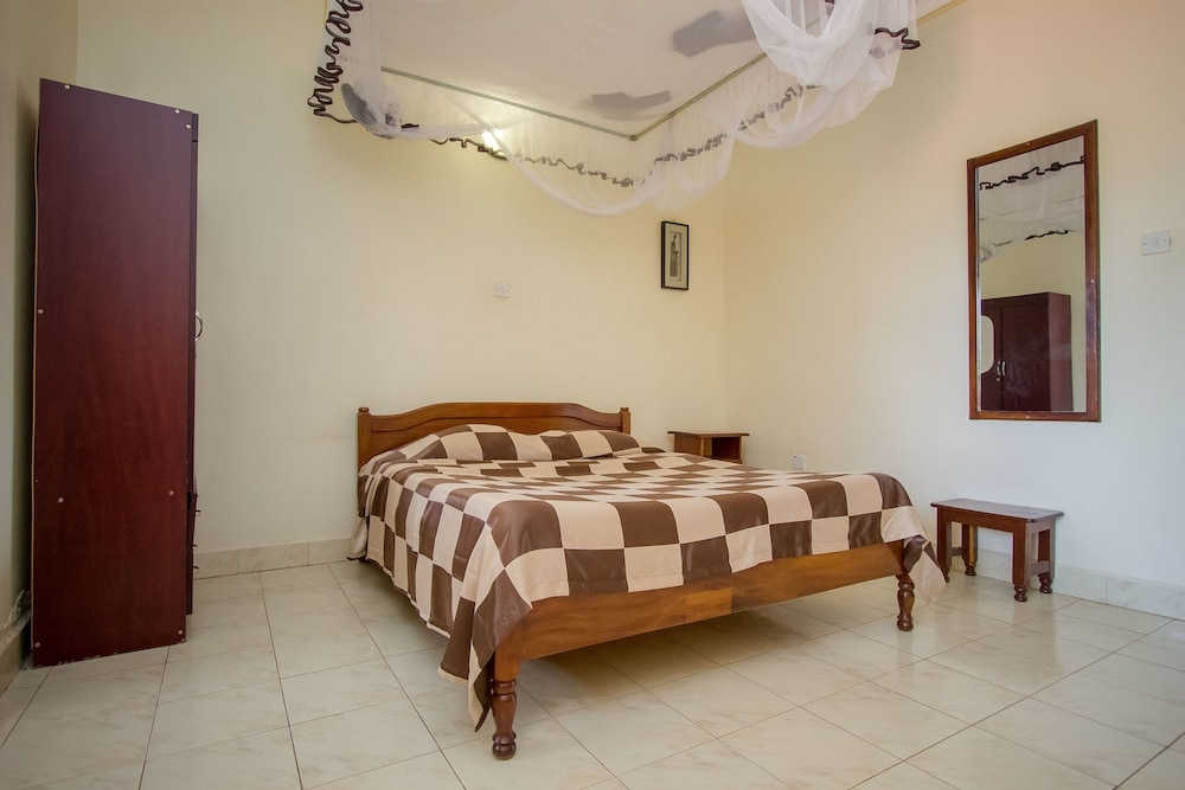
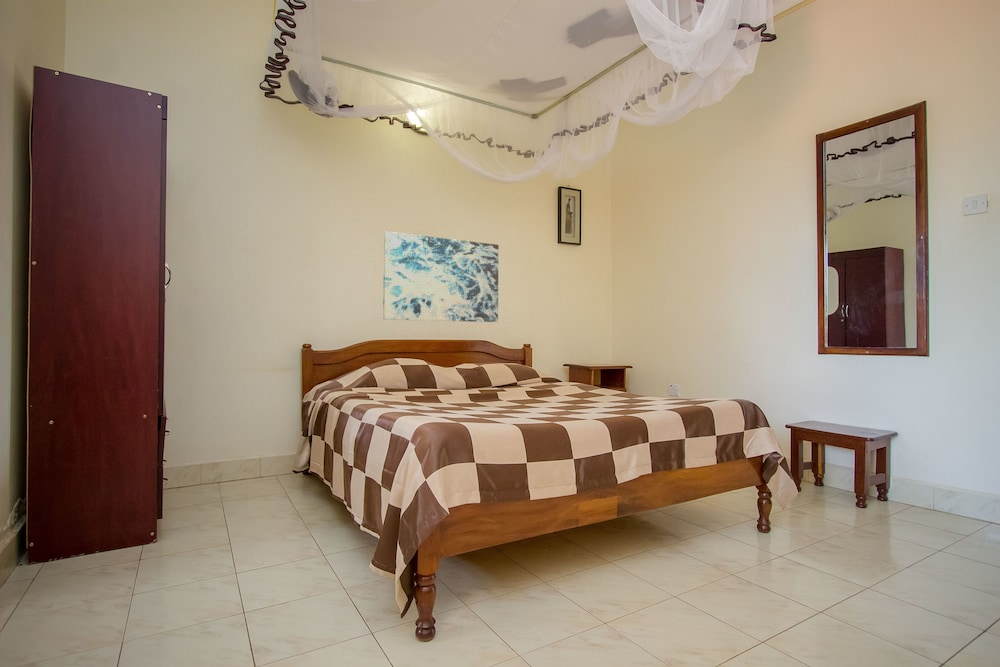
+ wall art [382,231,499,323]
